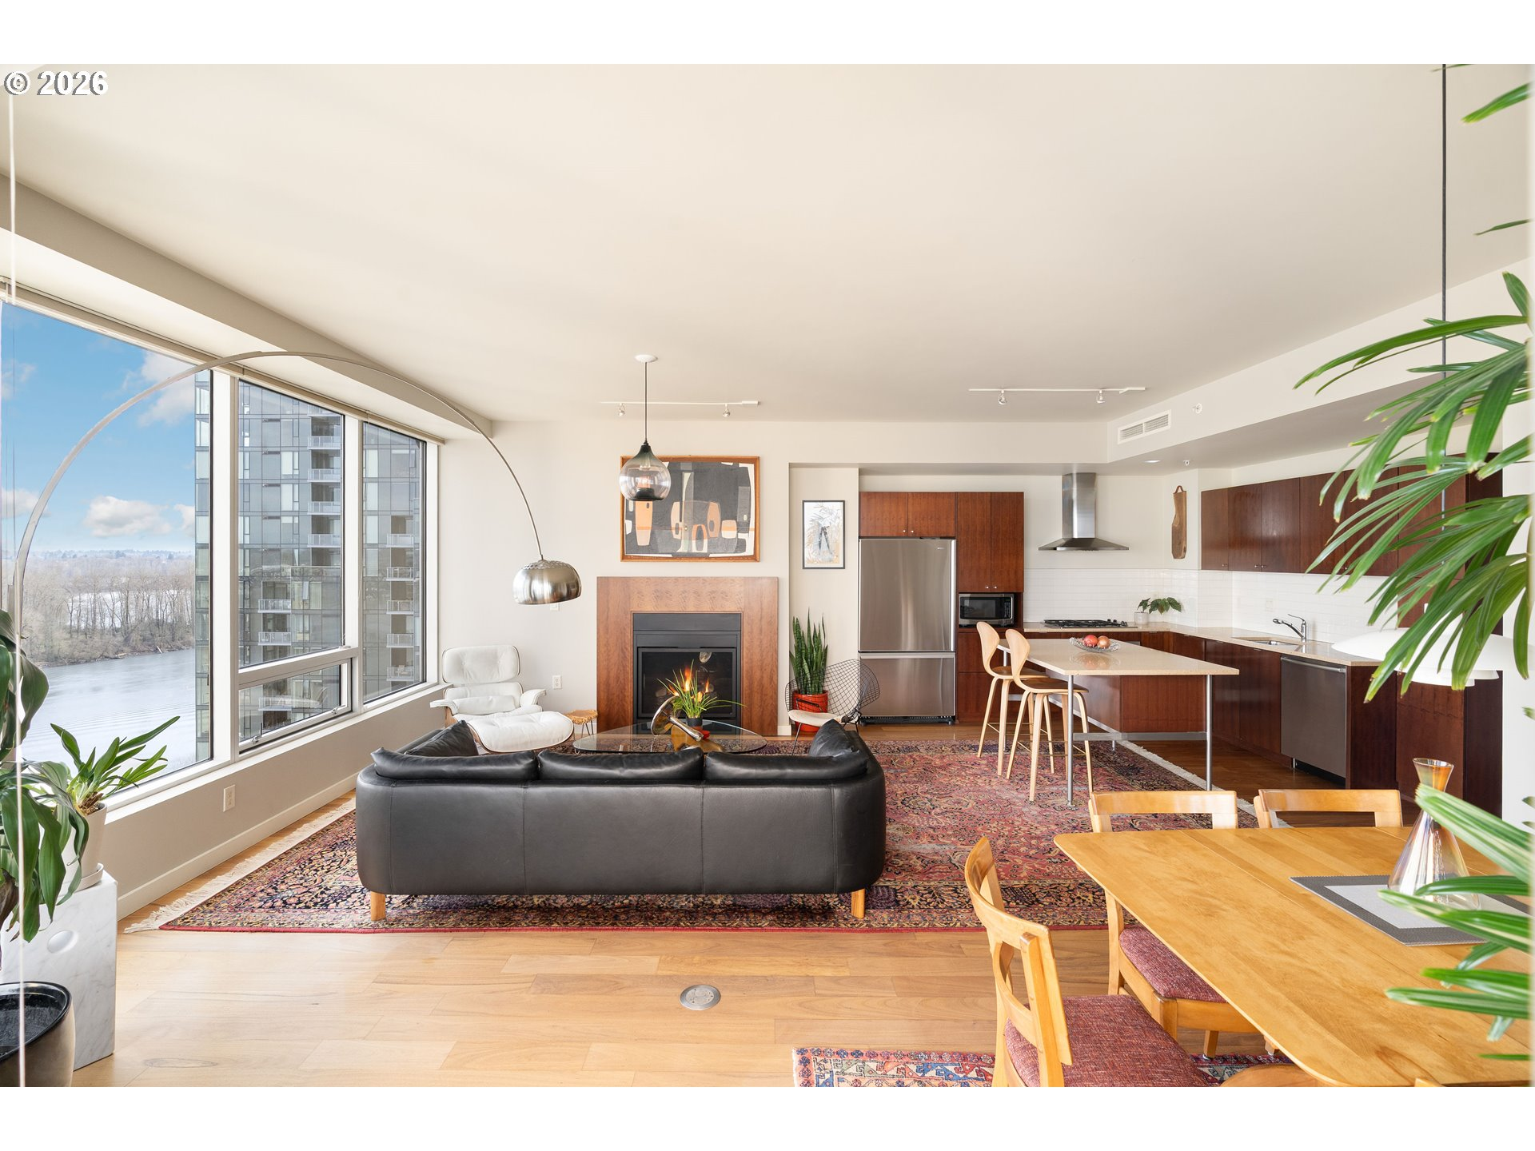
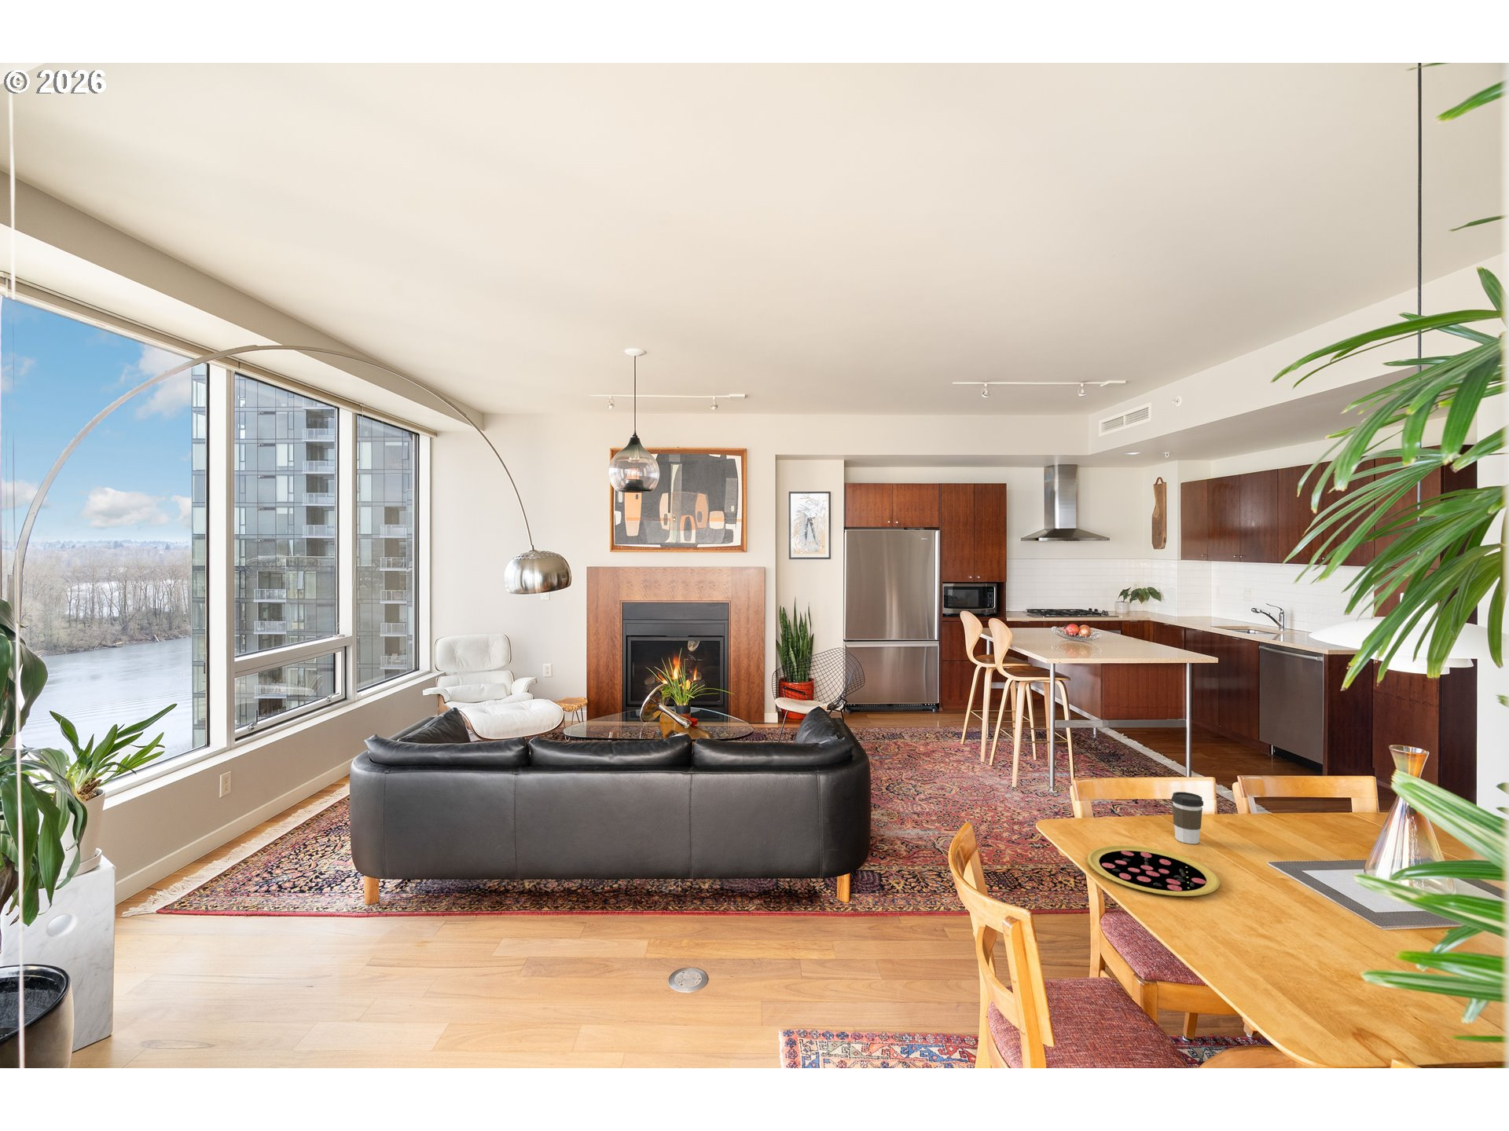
+ coffee cup [1172,791,1204,845]
+ pizza [1087,845,1220,897]
